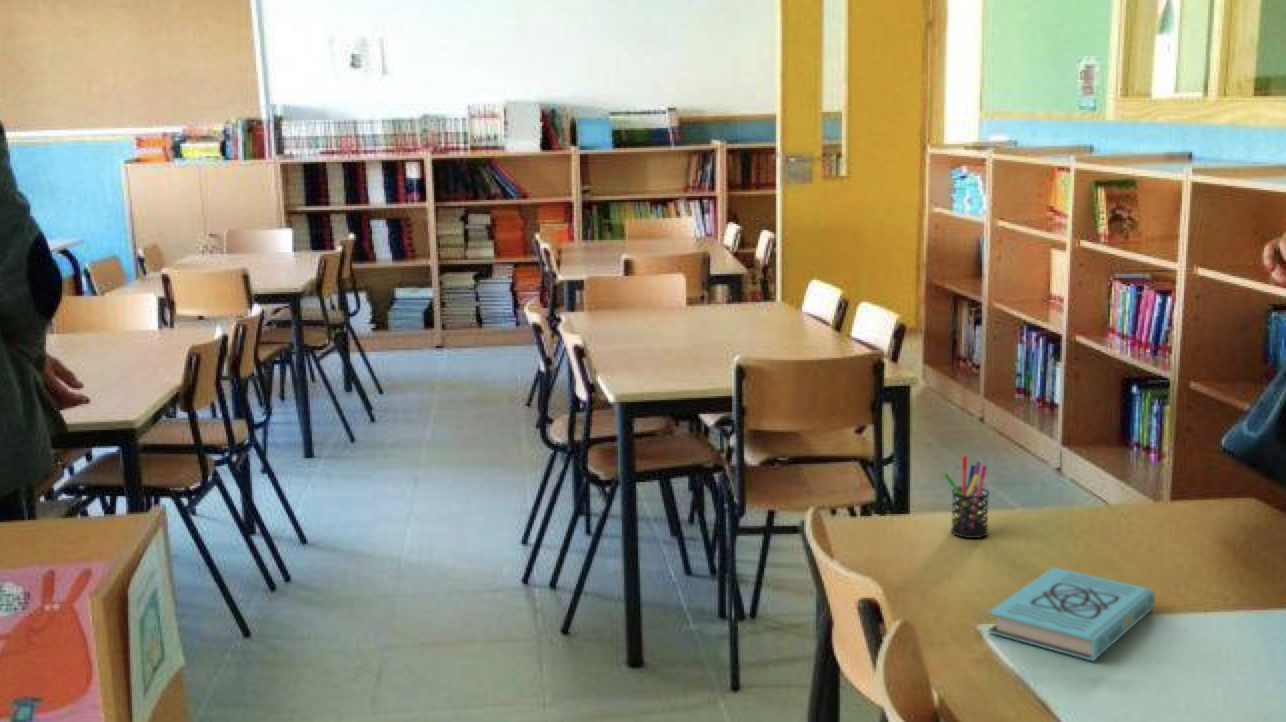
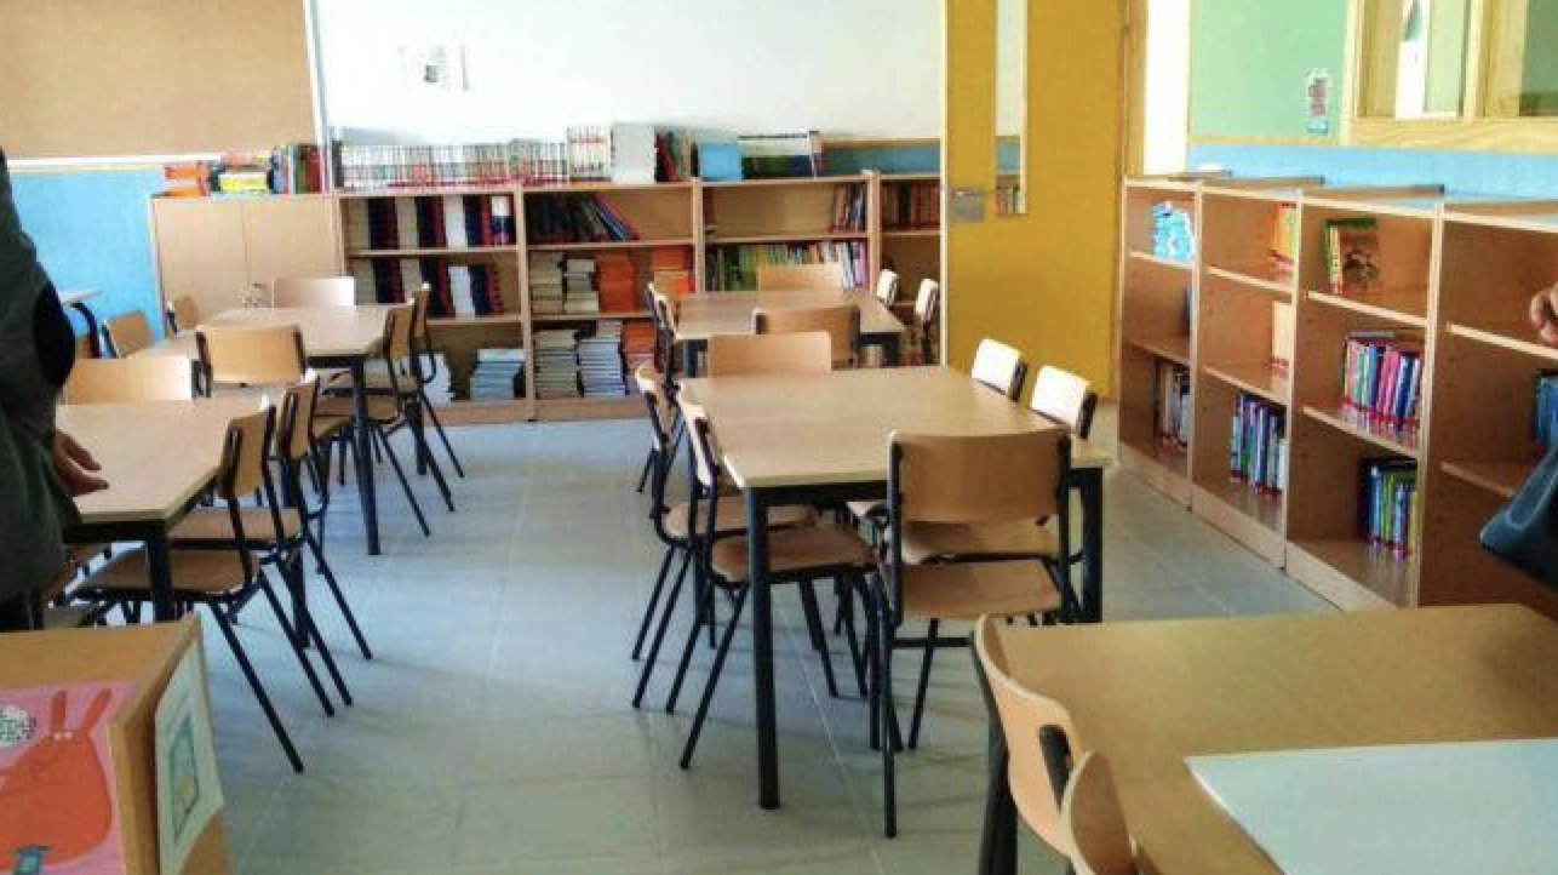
- book [987,566,1156,662]
- pen holder [942,455,990,539]
